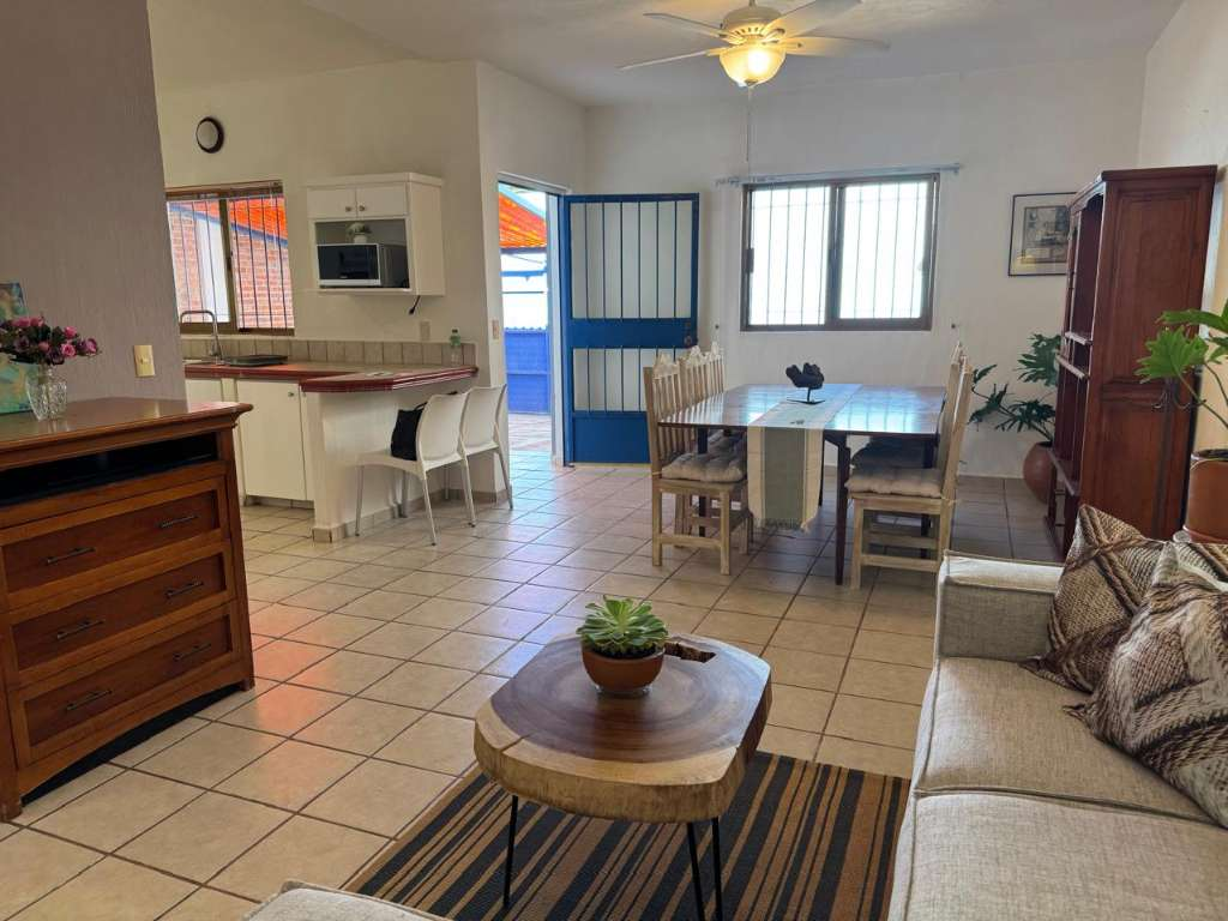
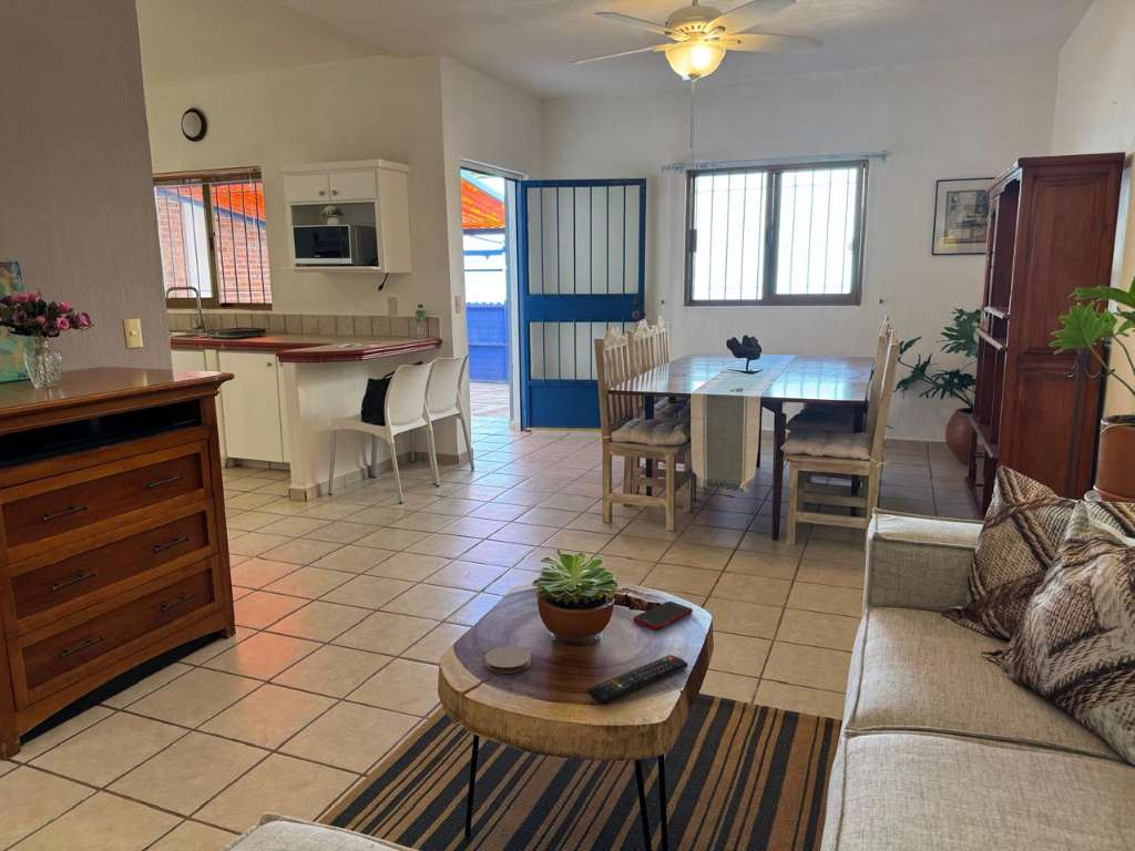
+ remote control [586,654,689,704]
+ coaster [484,645,532,675]
+ cell phone [633,601,694,630]
